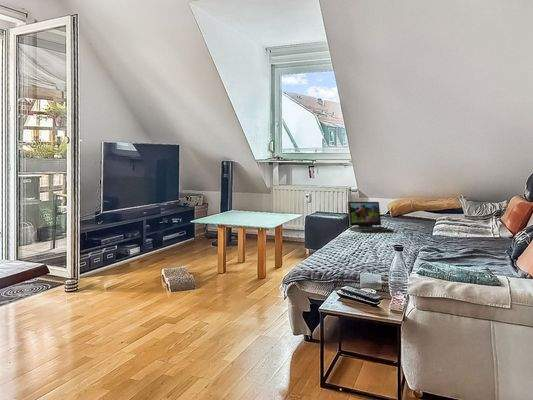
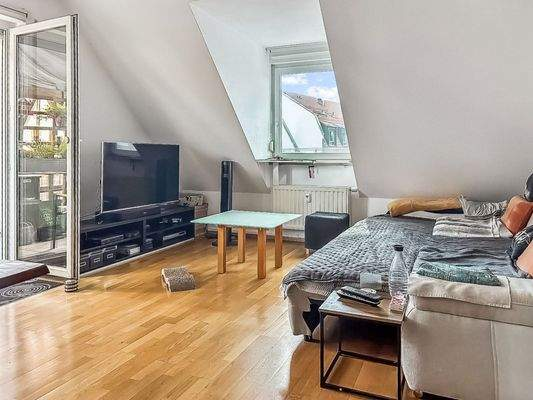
- laptop [347,201,394,233]
